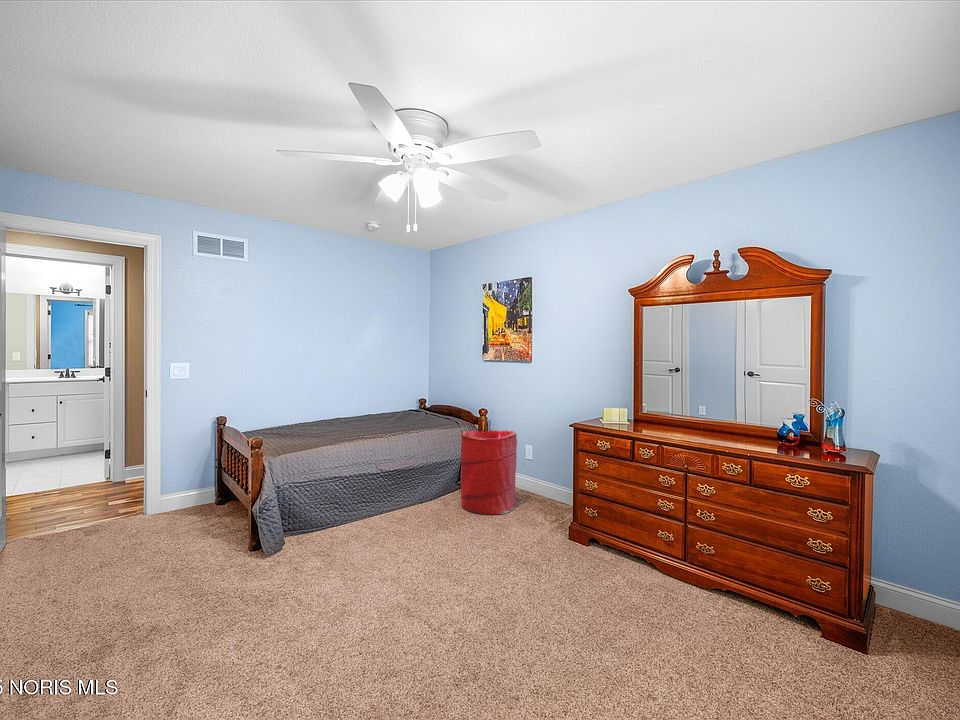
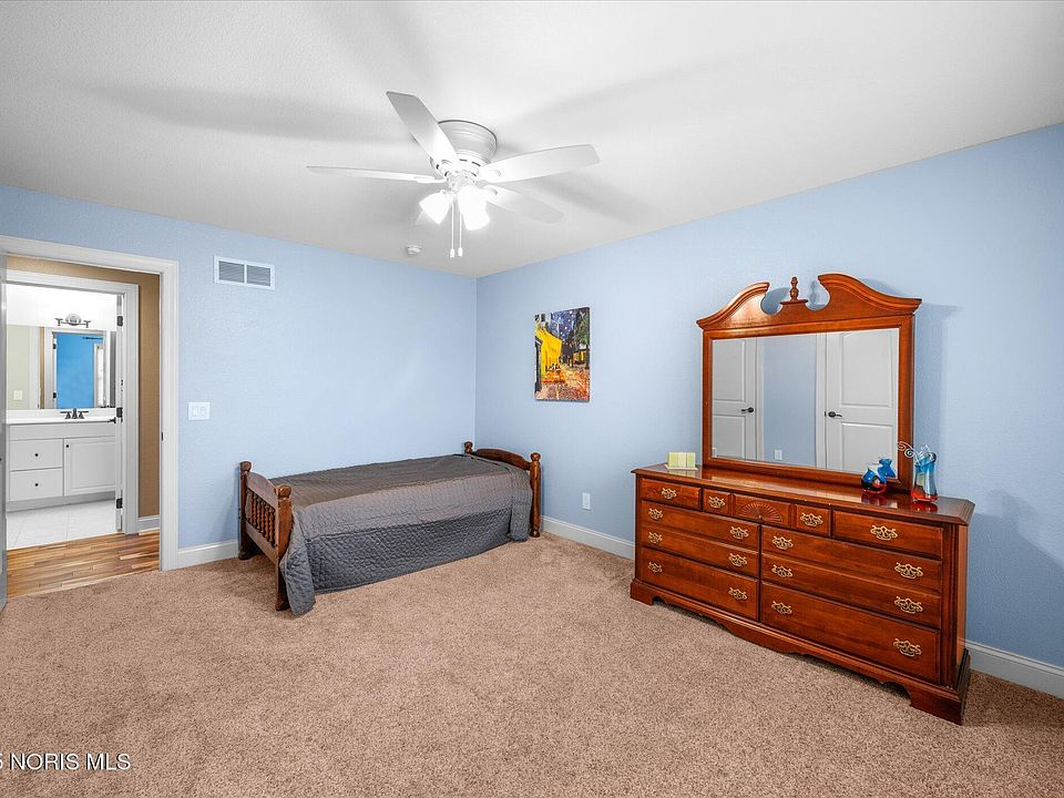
- laundry hamper [460,429,518,515]
